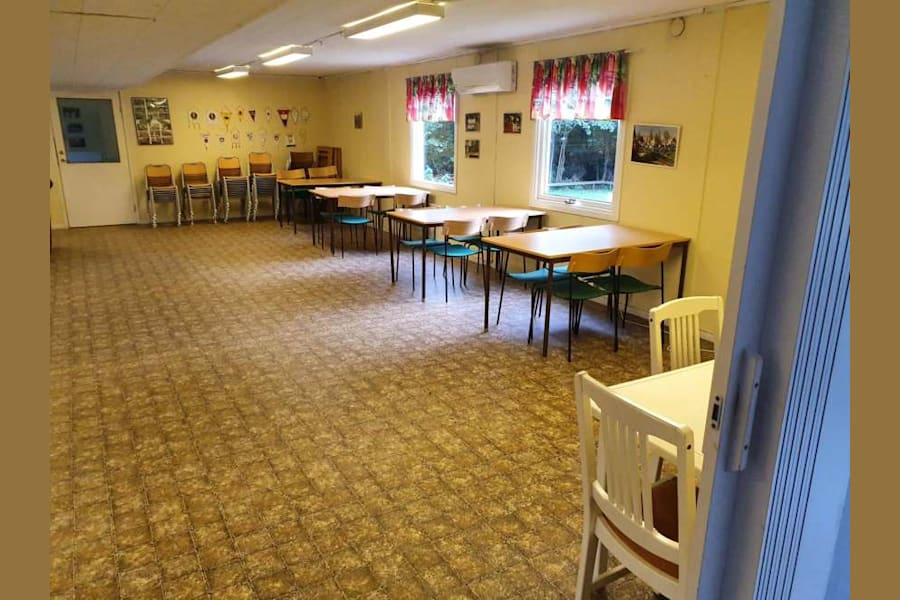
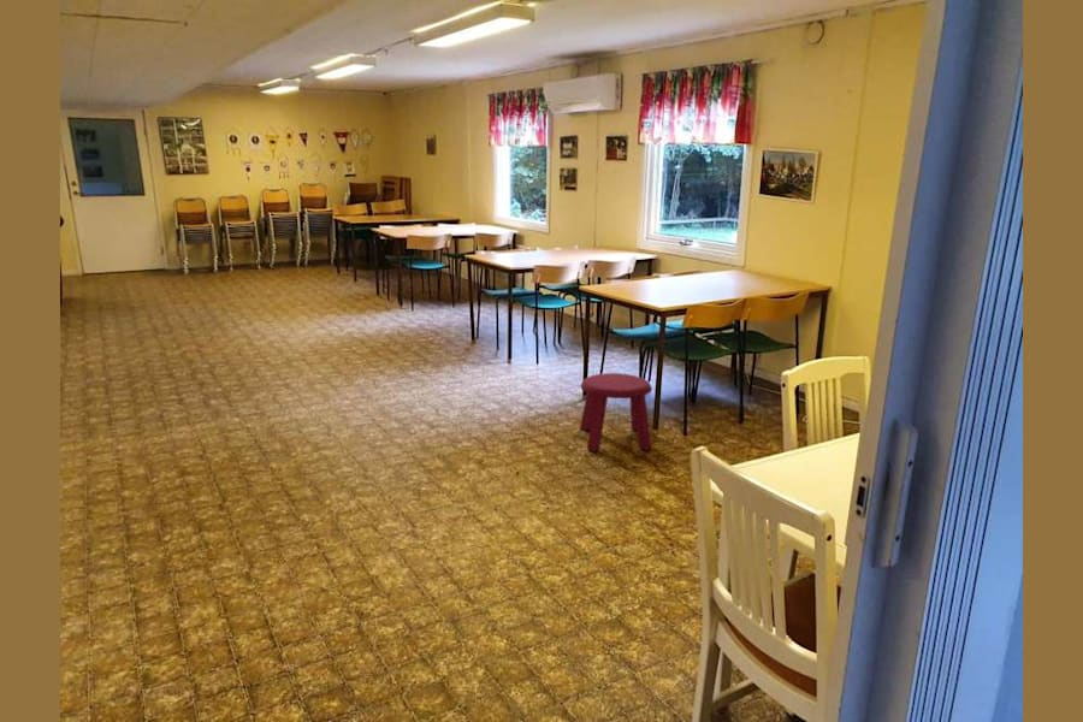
+ stool [579,372,653,452]
